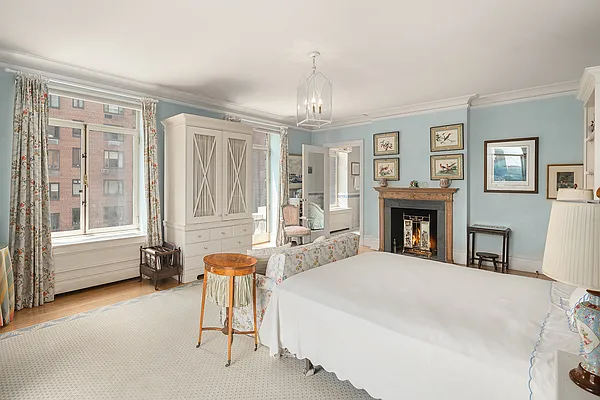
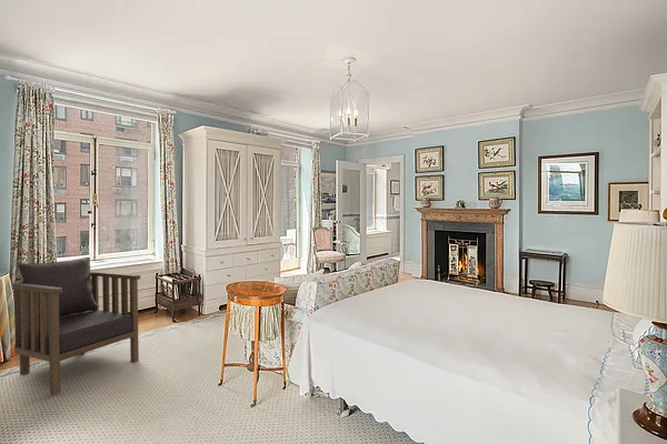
+ armchair [11,256,141,395]
